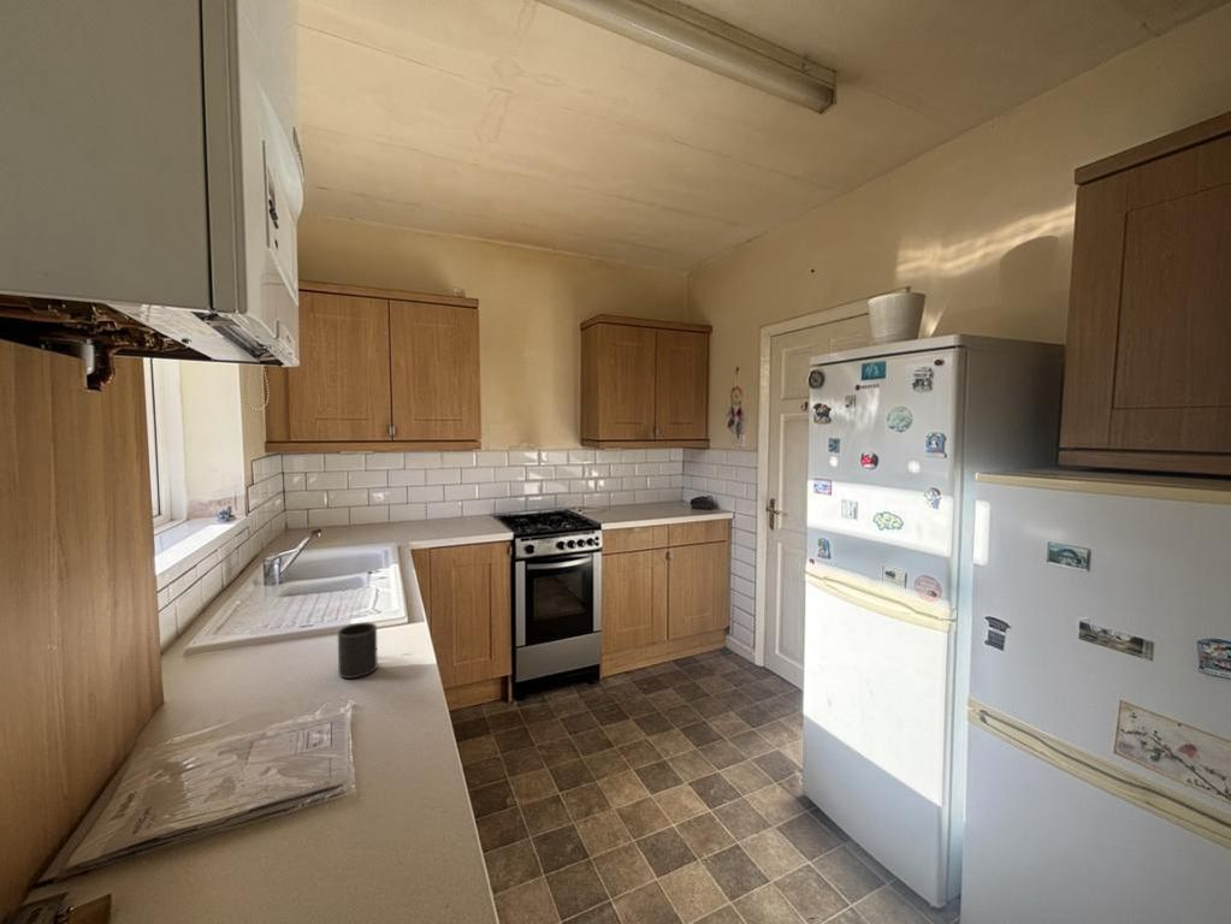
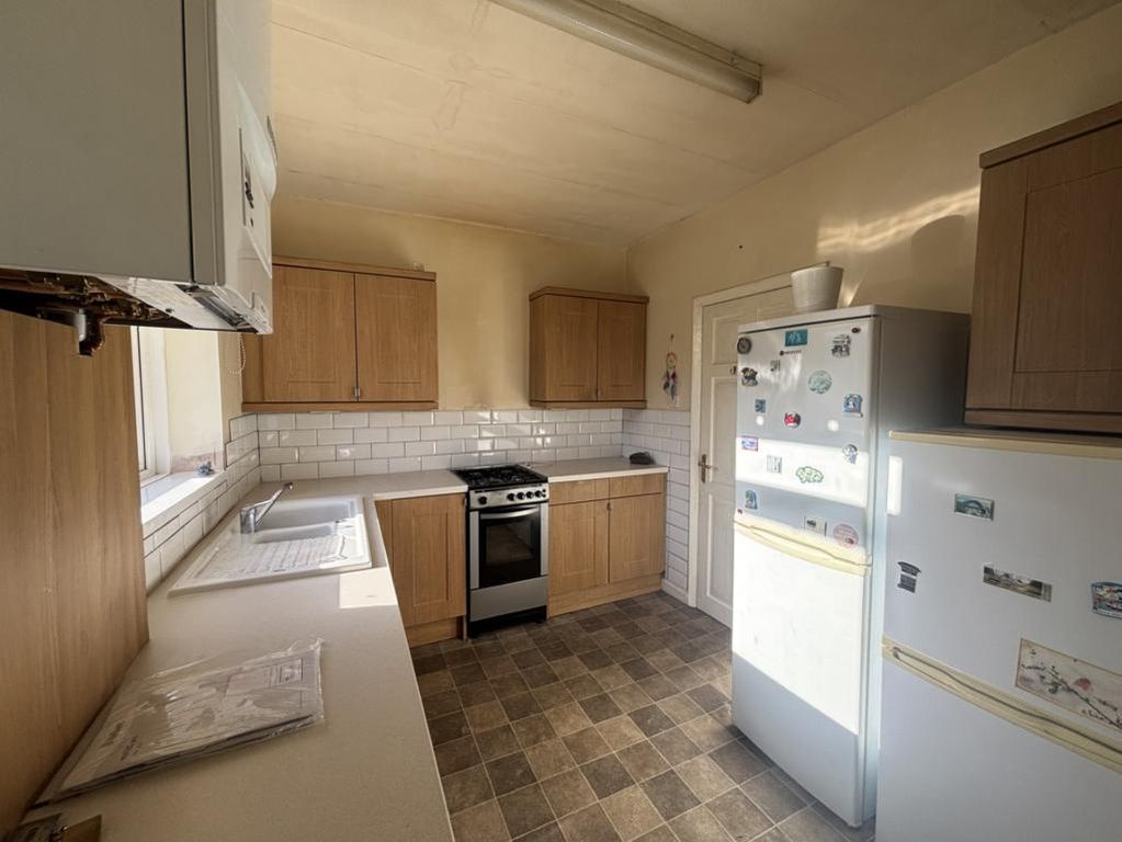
- mug [337,621,379,680]
